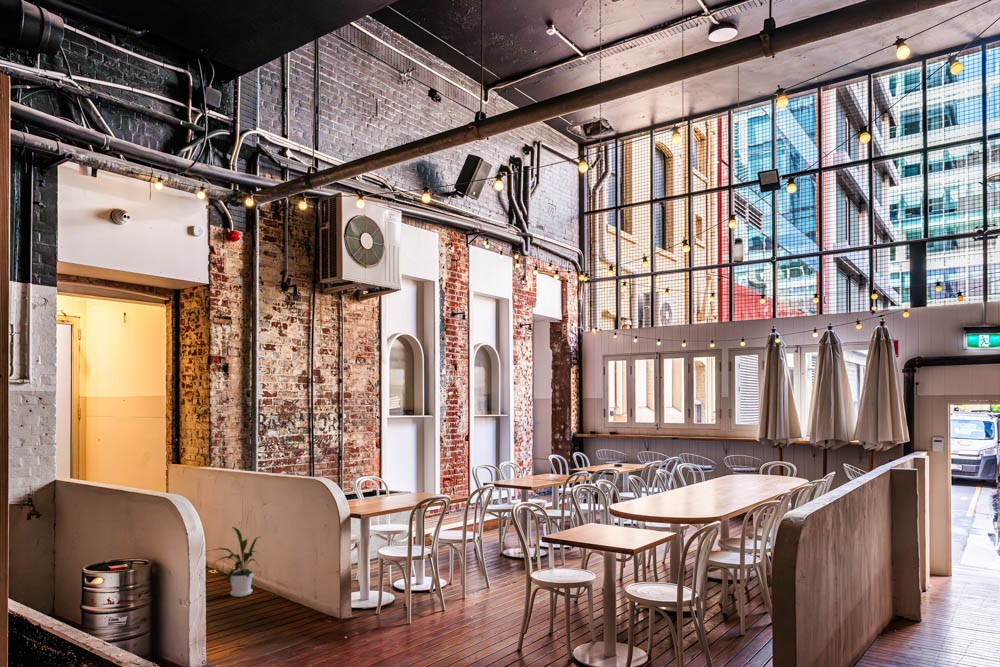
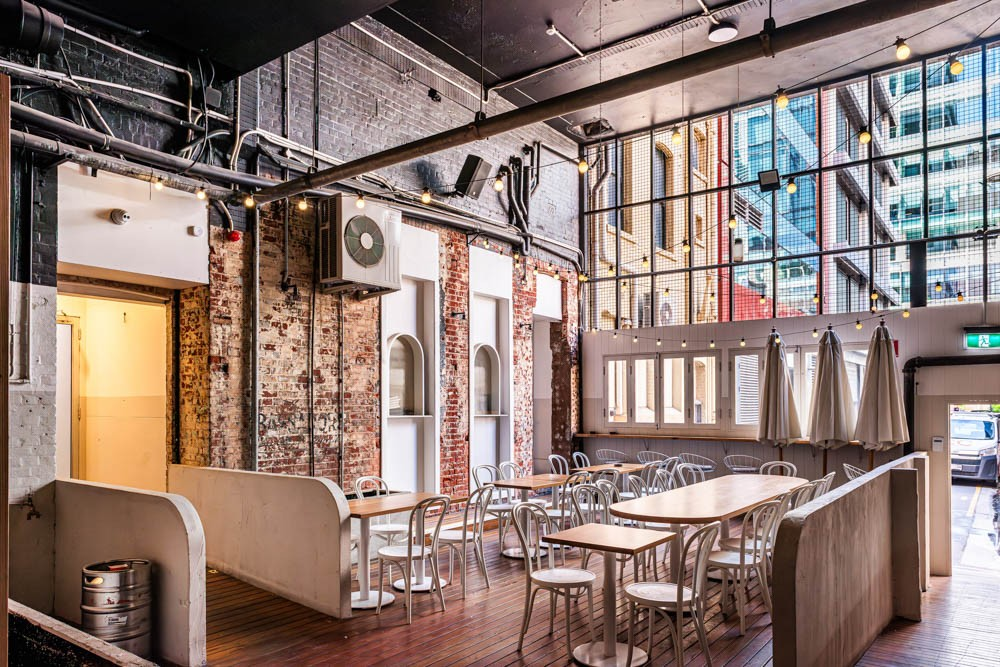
- house plant [205,526,262,598]
